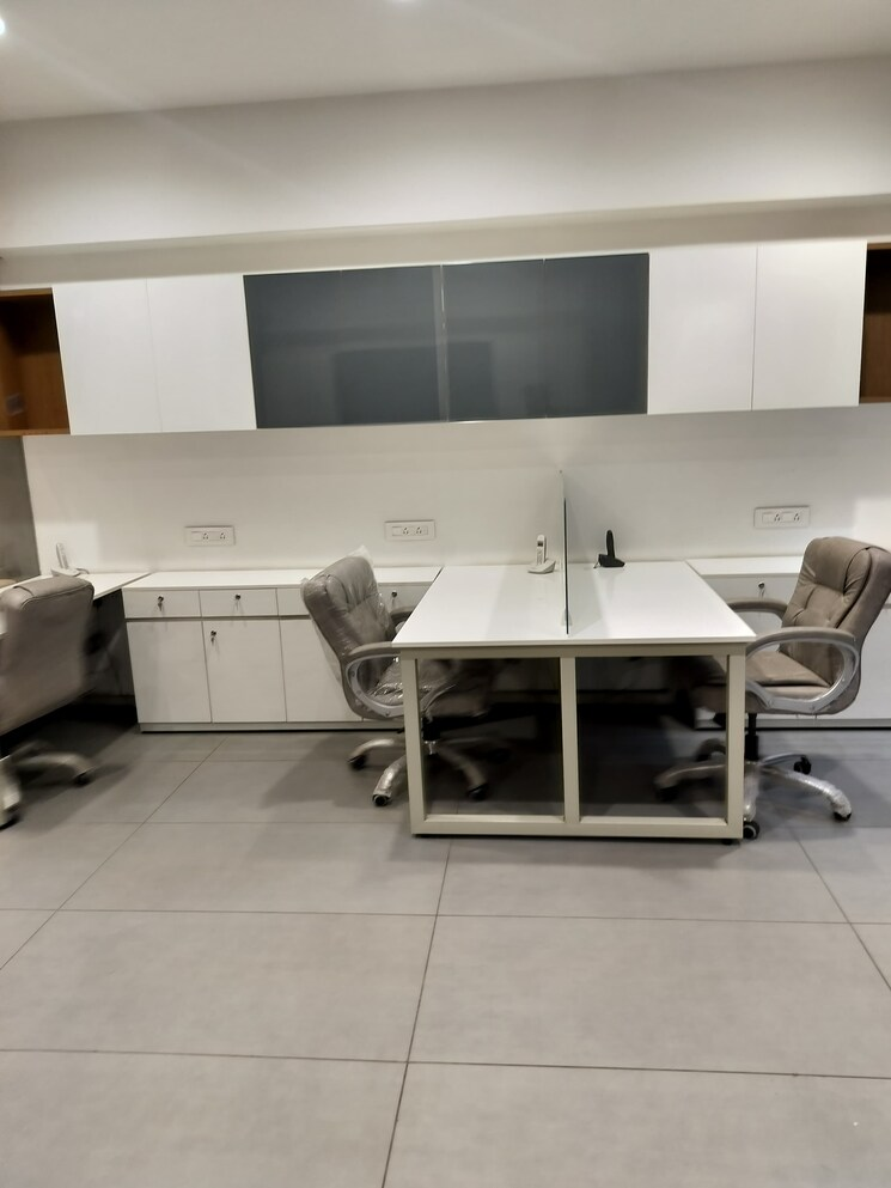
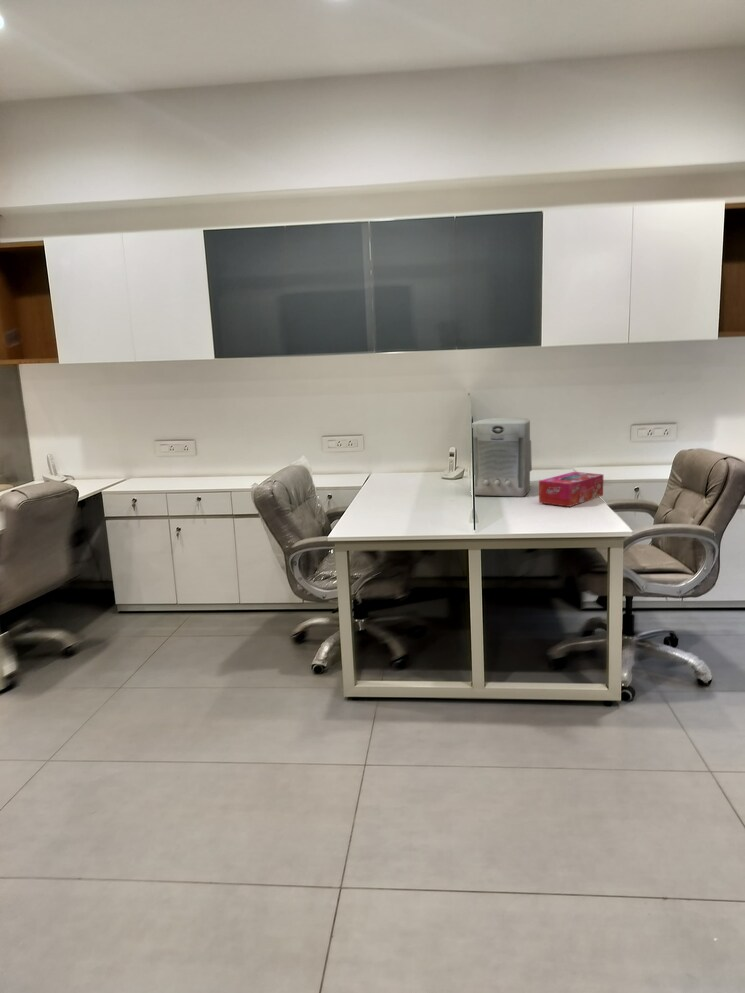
+ speaker [470,417,533,498]
+ tissue box [538,471,604,508]
